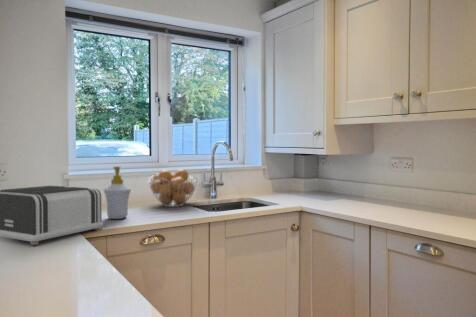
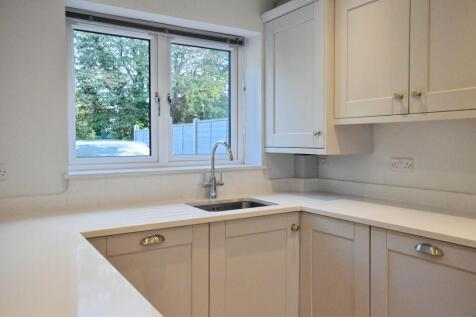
- toaster [0,185,104,246]
- soap bottle [103,165,132,220]
- fruit basket [148,168,199,208]
